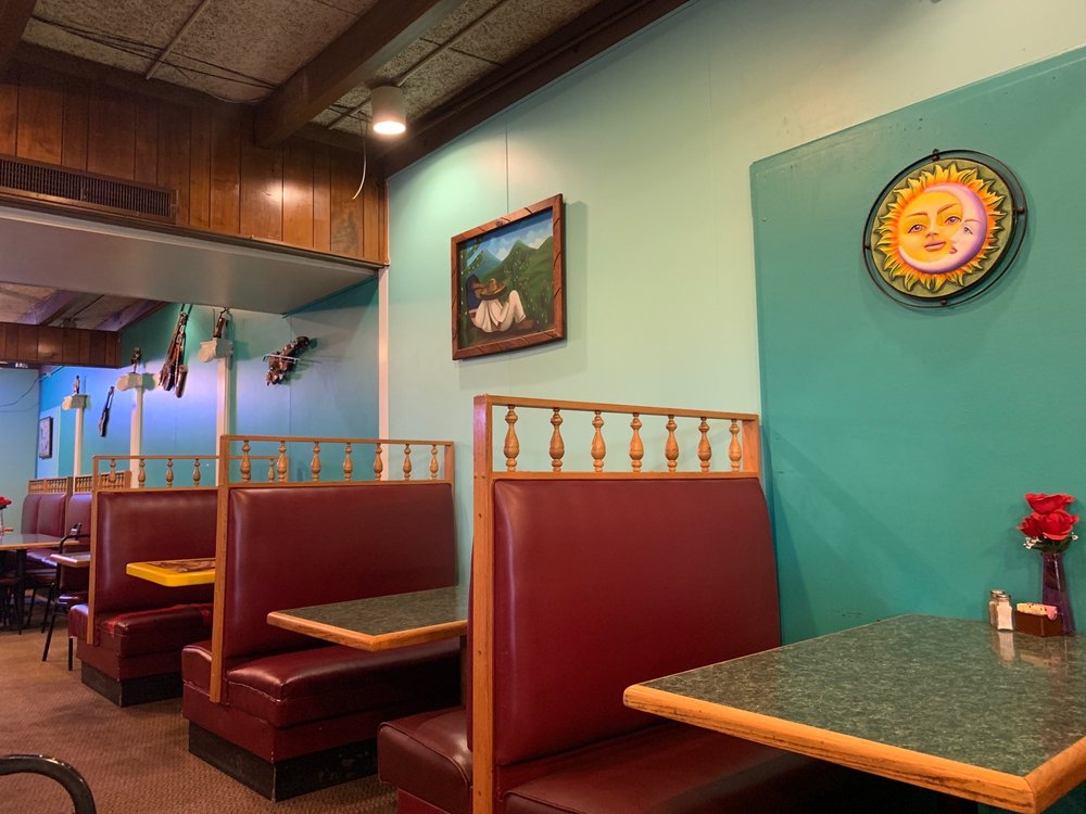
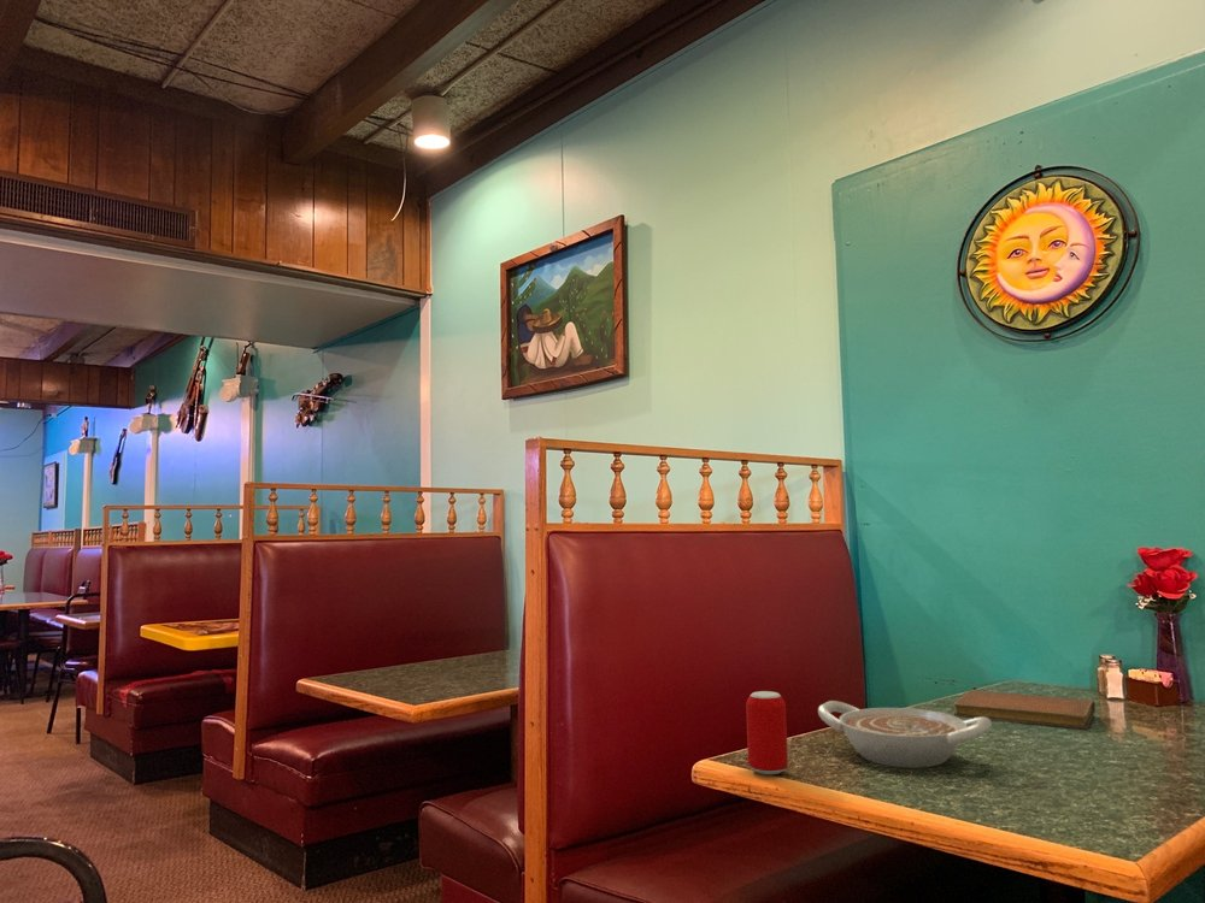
+ beverage can [745,690,789,775]
+ notebook [953,689,1097,730]
+ bowl [817,700,993,769]
